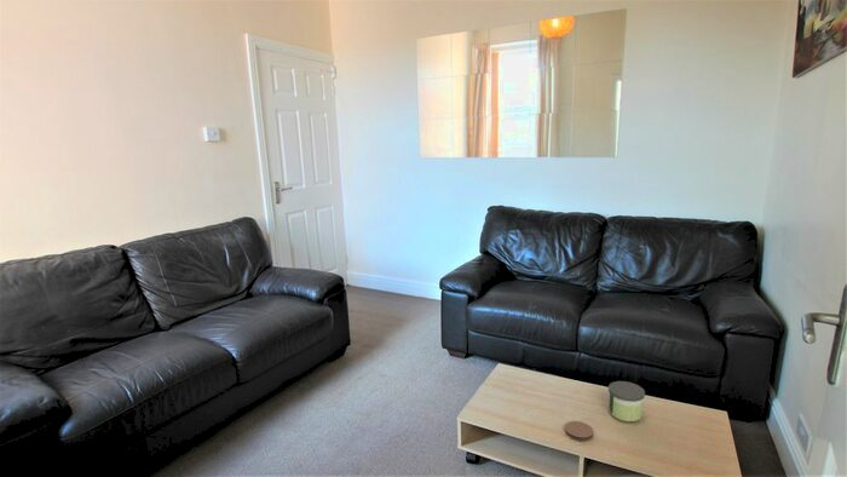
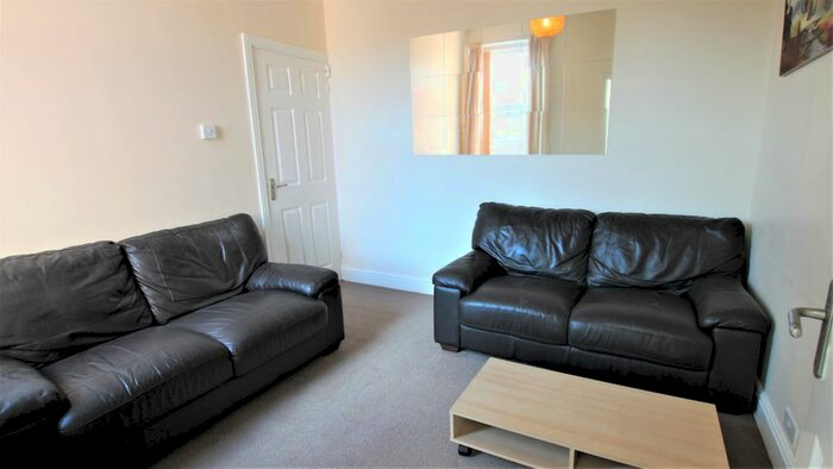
- coaster [564,420,594,442]
- candle [607,380,646,423]
